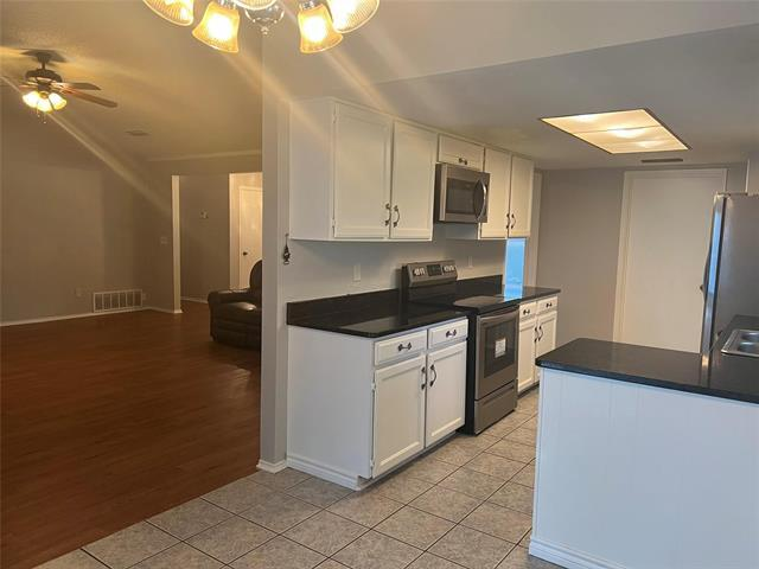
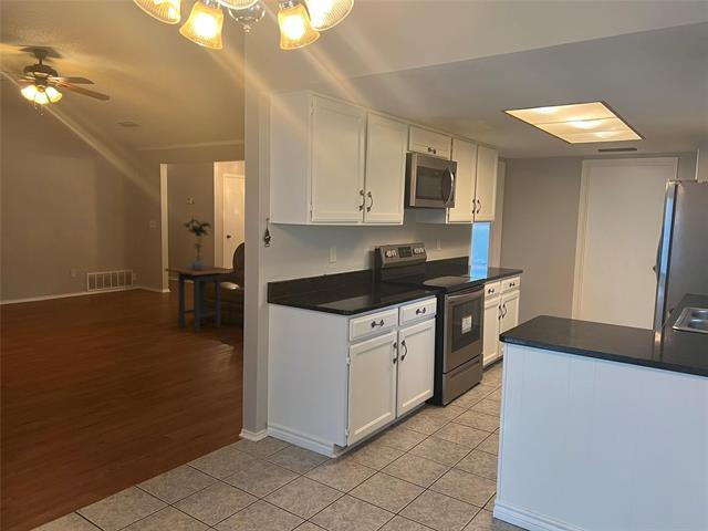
+ side table [164,264,235,334]
+ potted plant [183,217,212,270]
